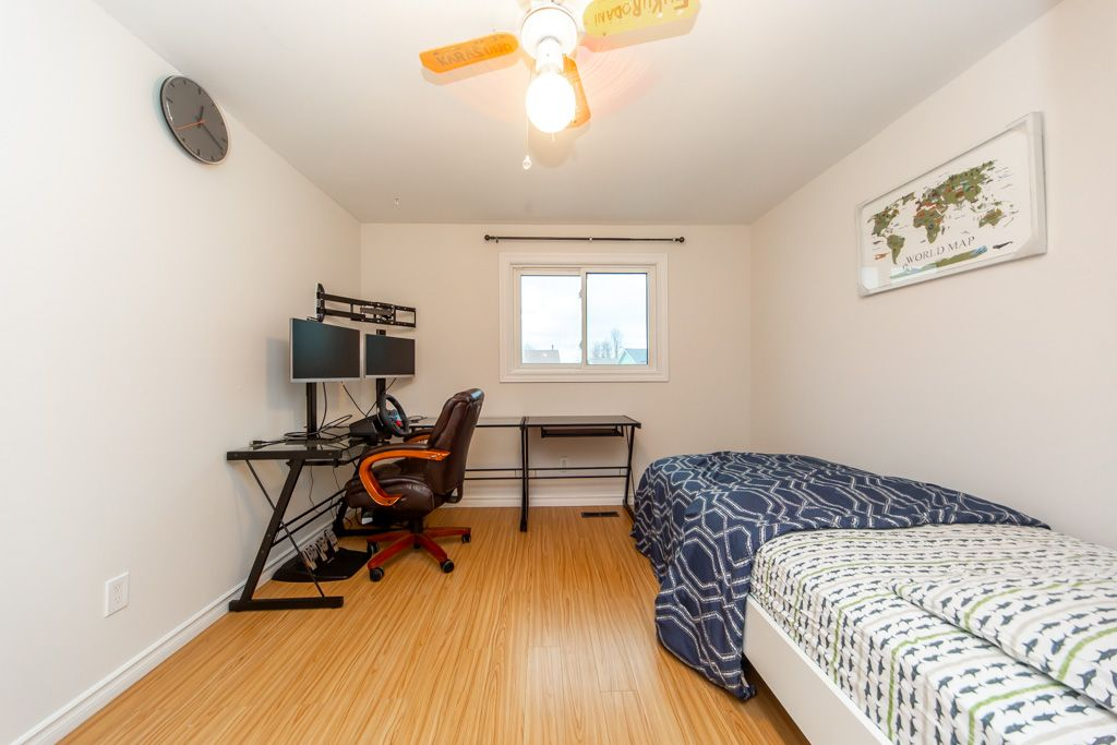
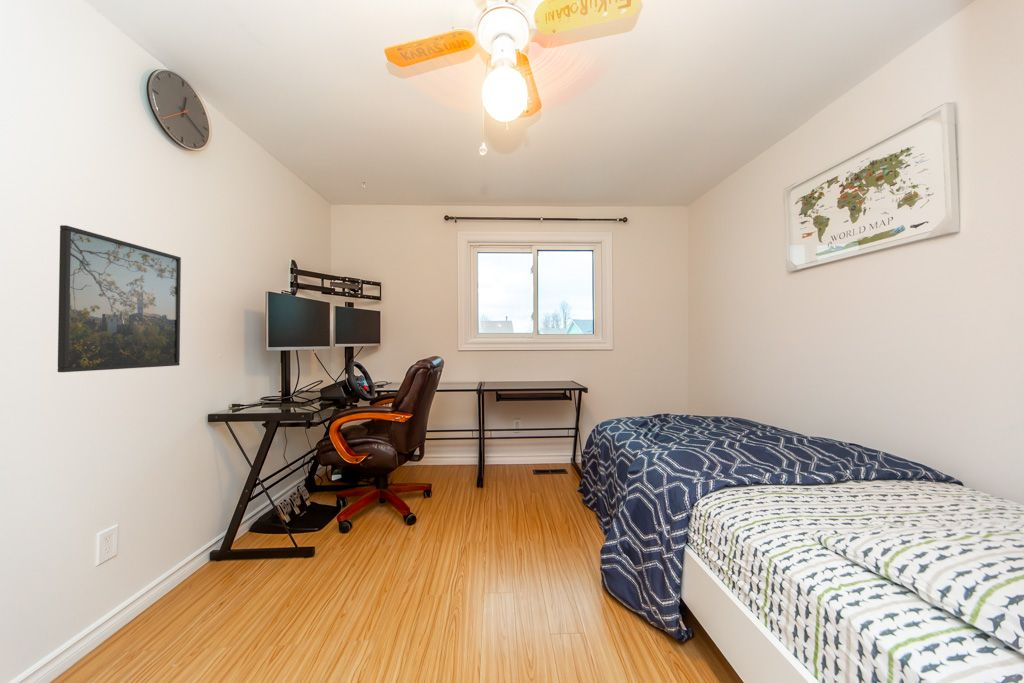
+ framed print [57,224,182,373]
